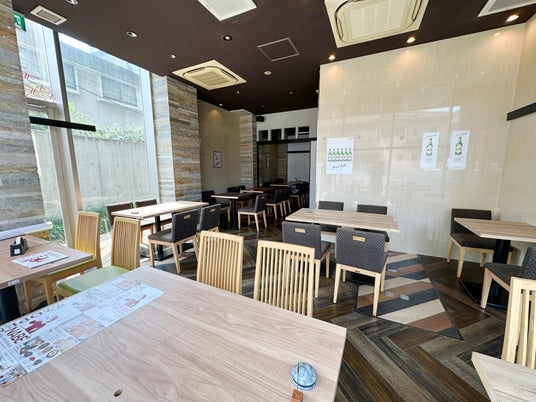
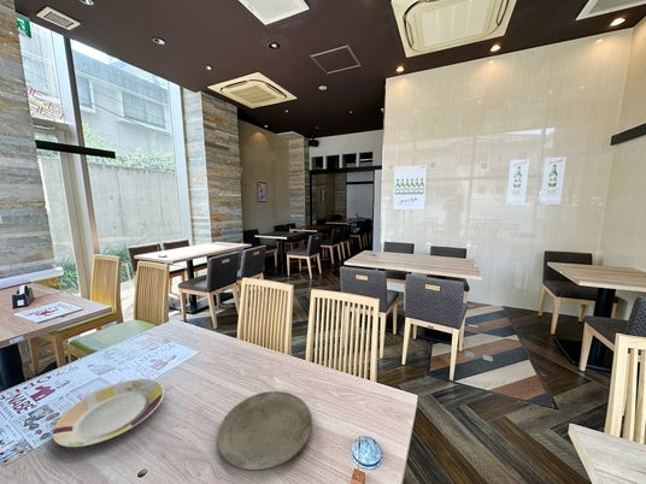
+ plate [52,378,165,448]
+ plate [217,390,313,472]
